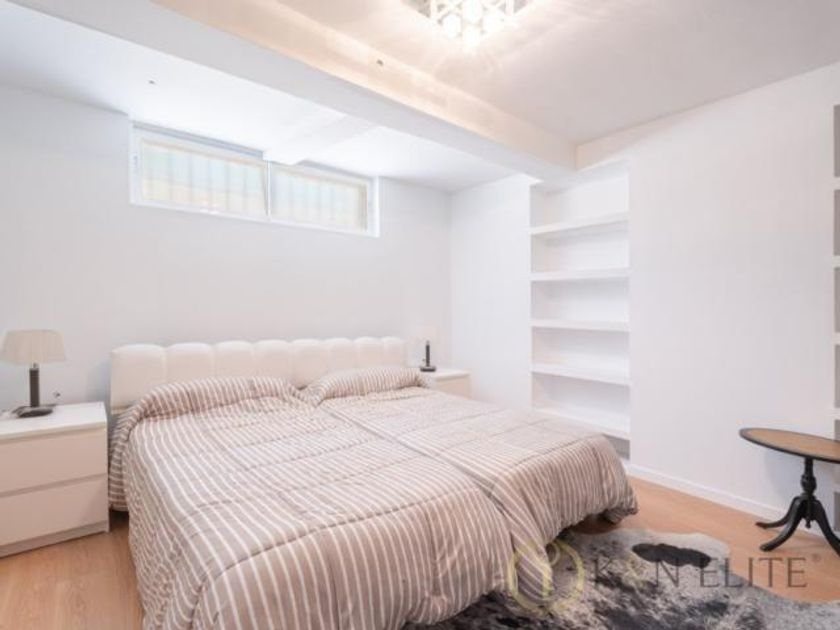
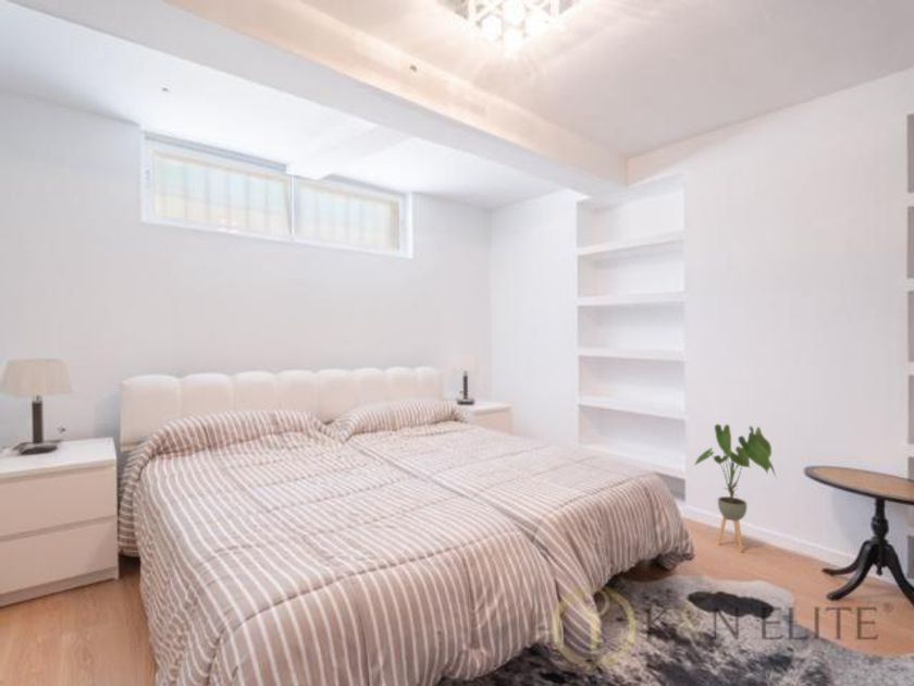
+ house plant [692,424,778,553]
